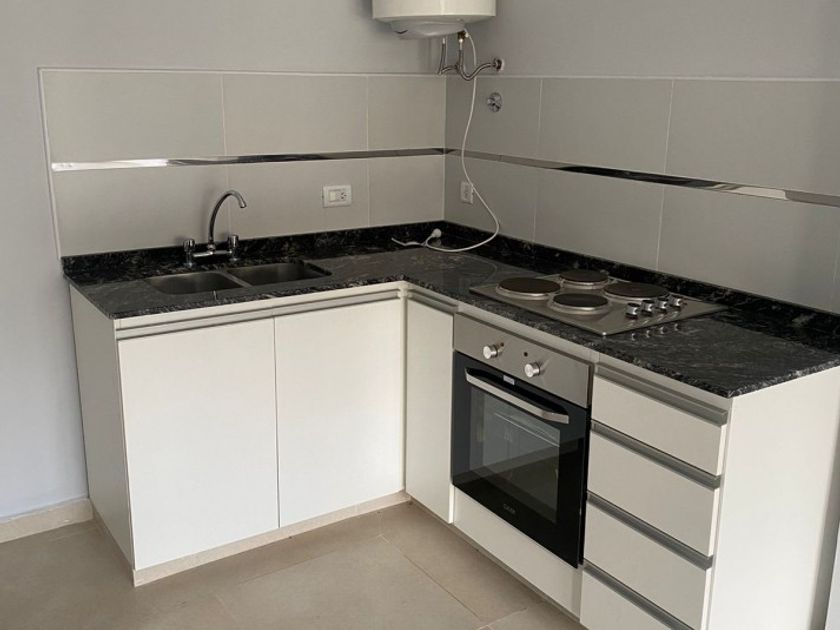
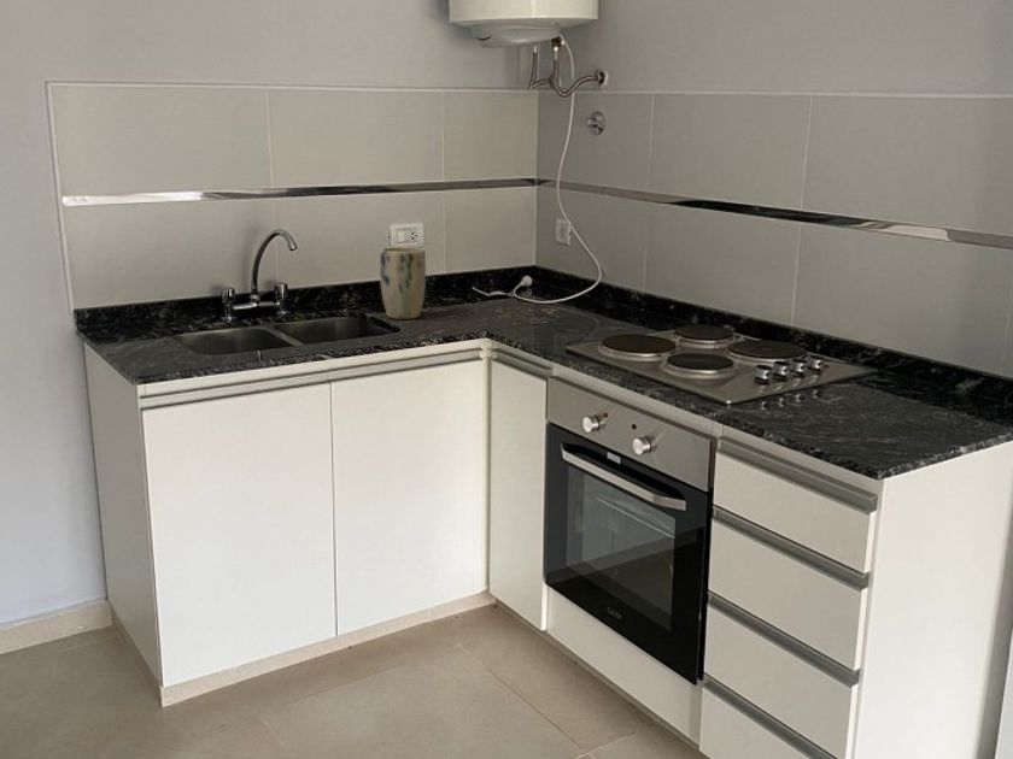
+ plant pot [379,246,427,320]
